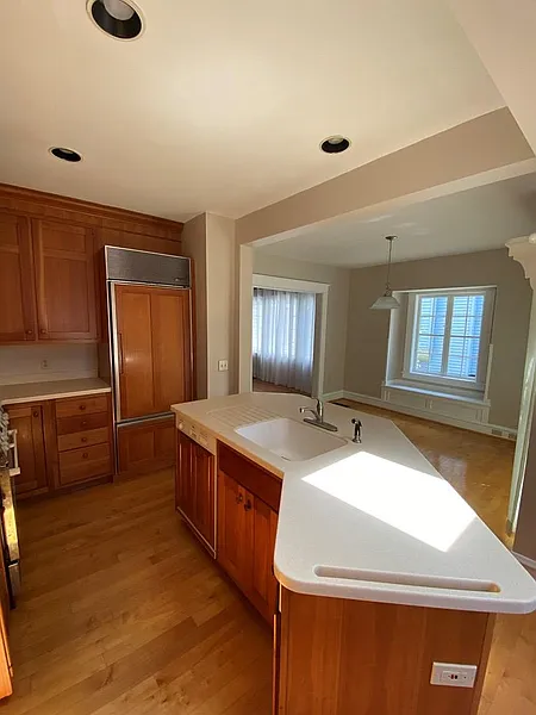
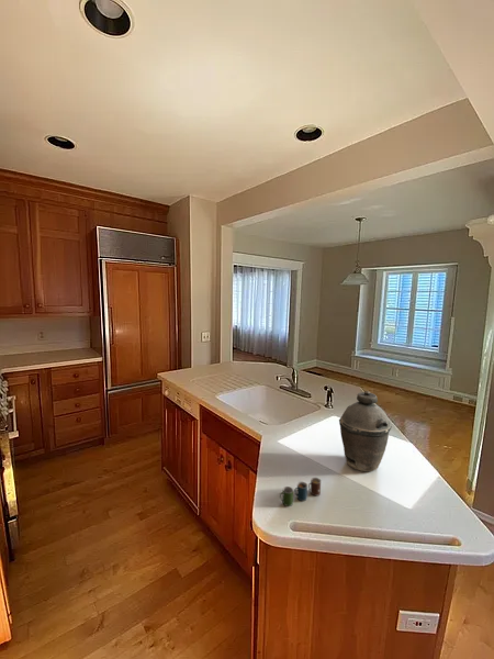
+ kettle [338,390,393,473]
+ cup [279,477,322,507]
